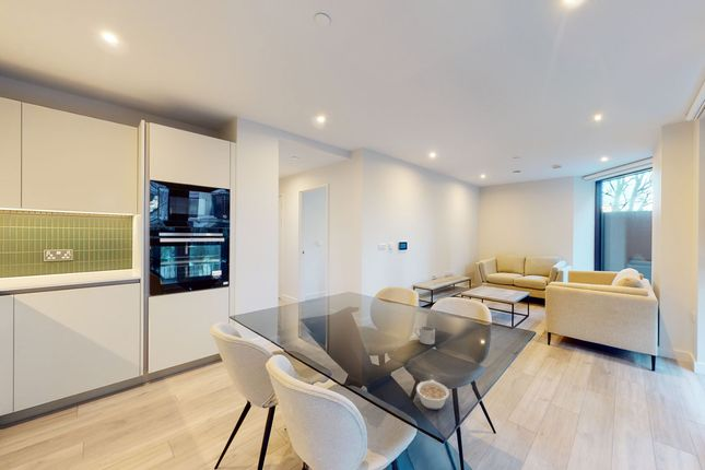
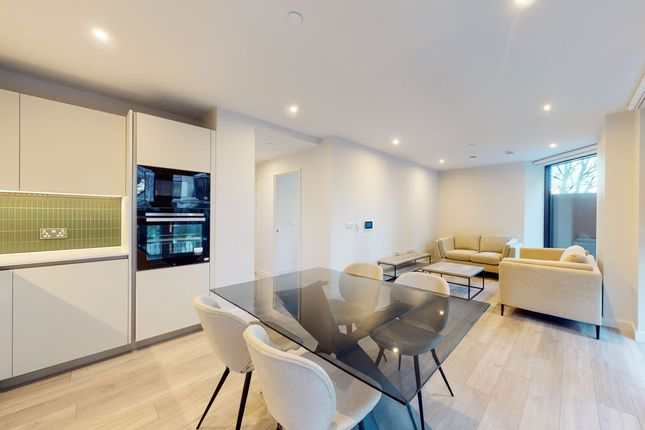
- mug [413,325,436,345]
- legume [415,380,450,411]
